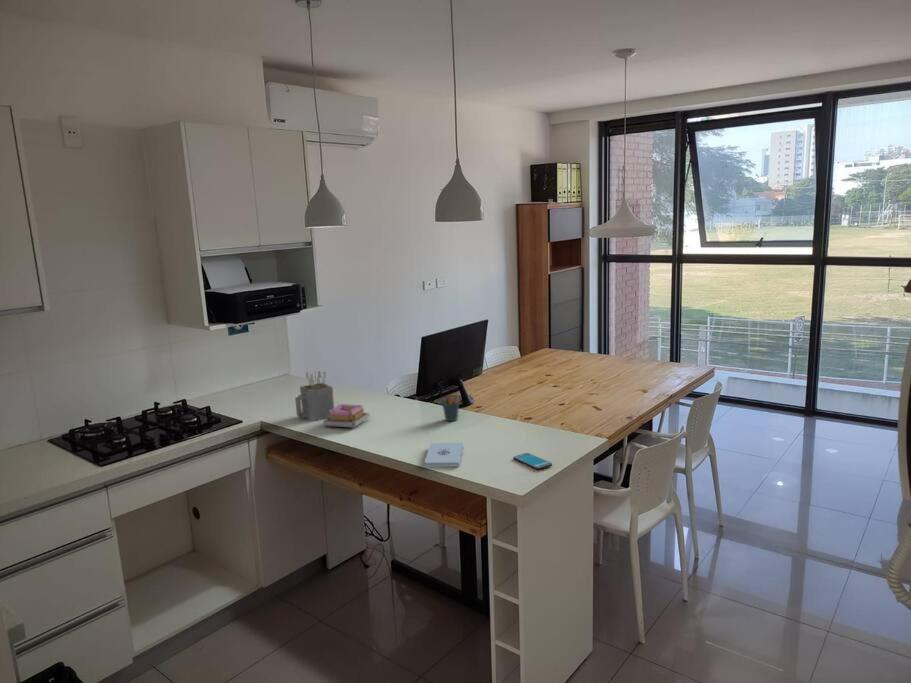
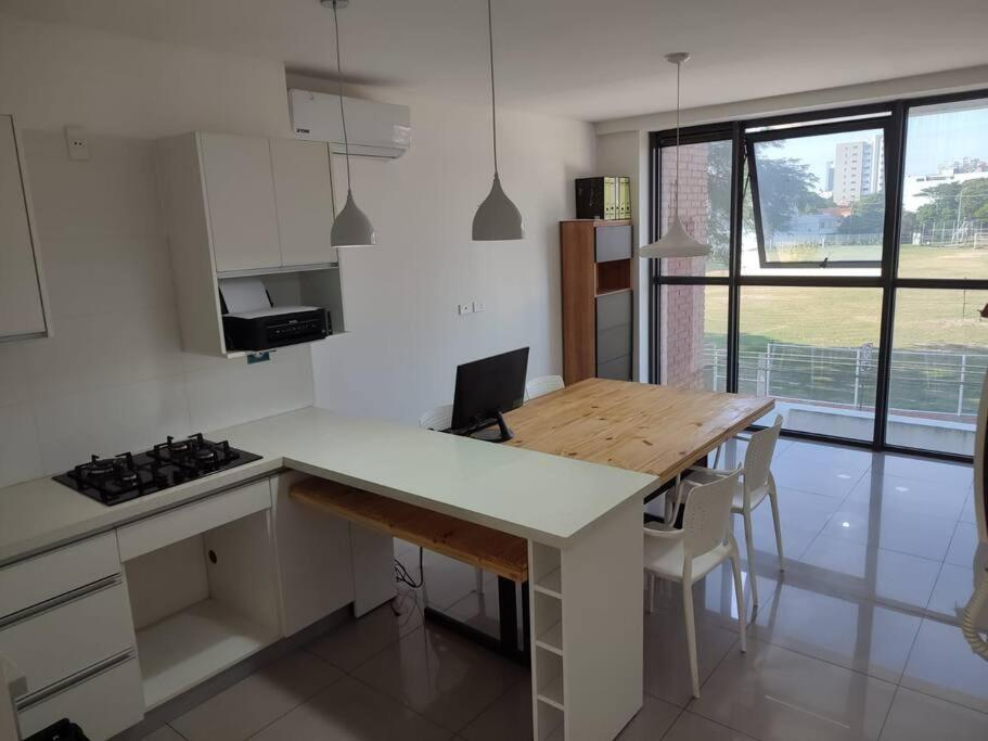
- toaster [294,370,371,429]
- smartphone [512,452,553,471]
- pen holder [440,391,461,422]
- notepad [424,441,464,468]
